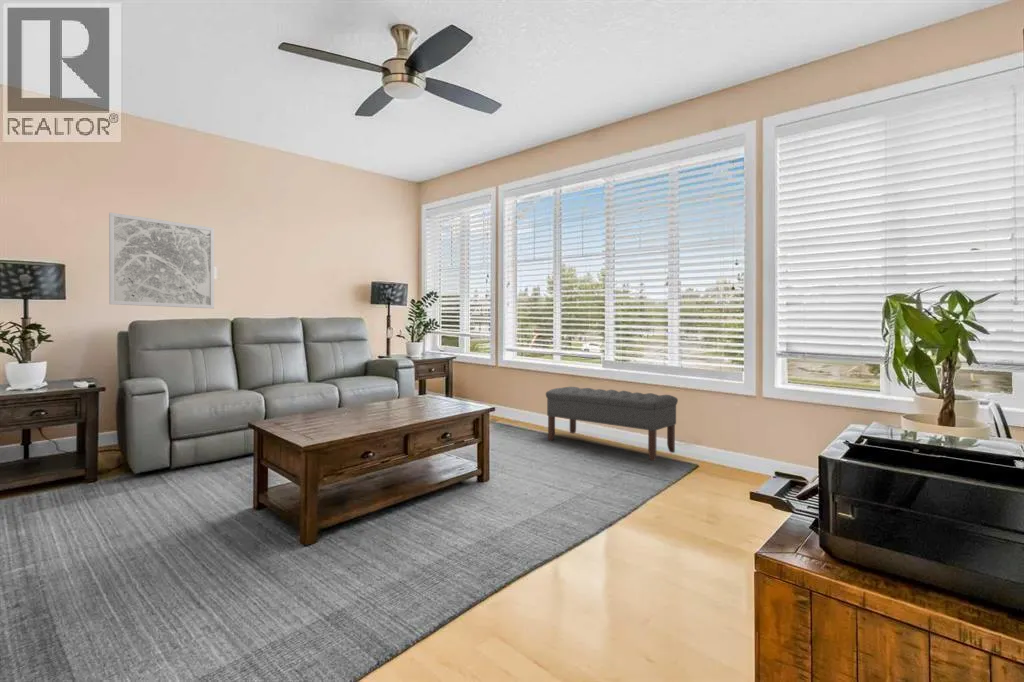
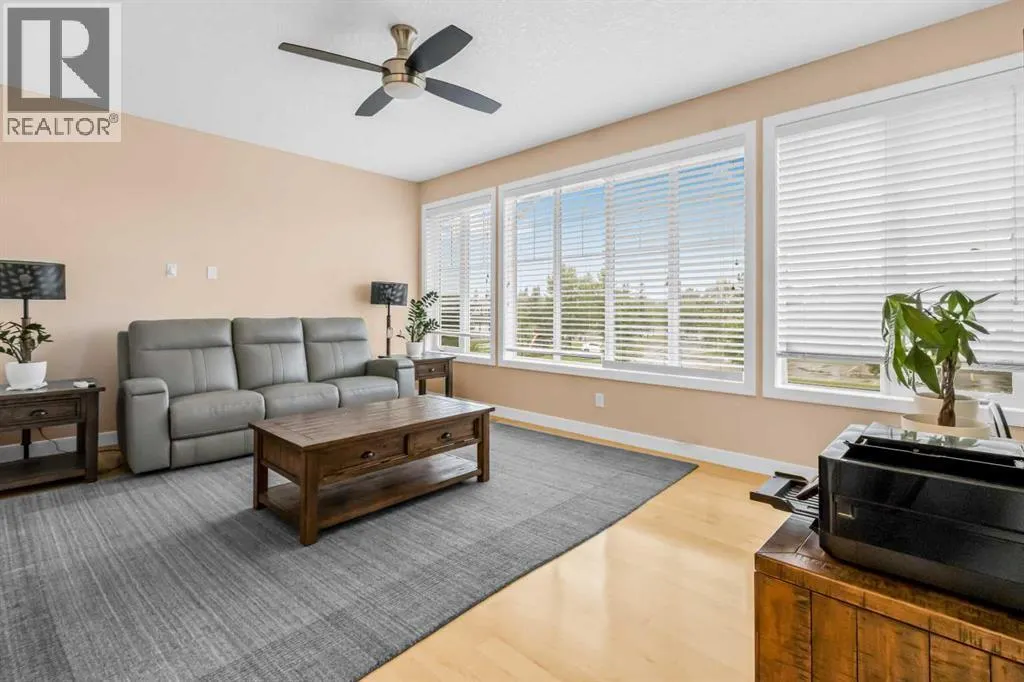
- wall art [108,211,215,310]
- bench [545,386,679,462]
